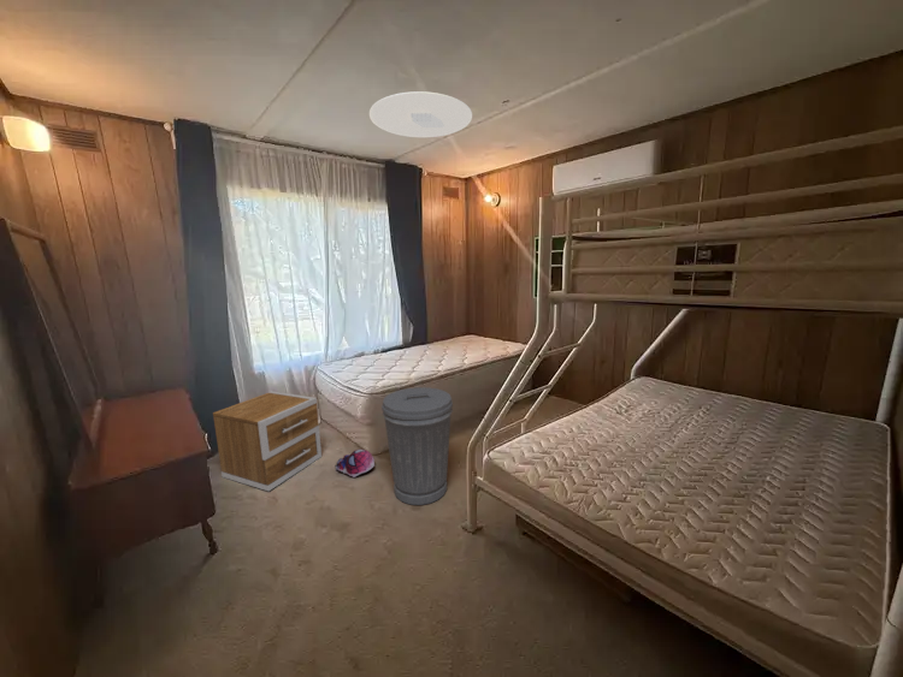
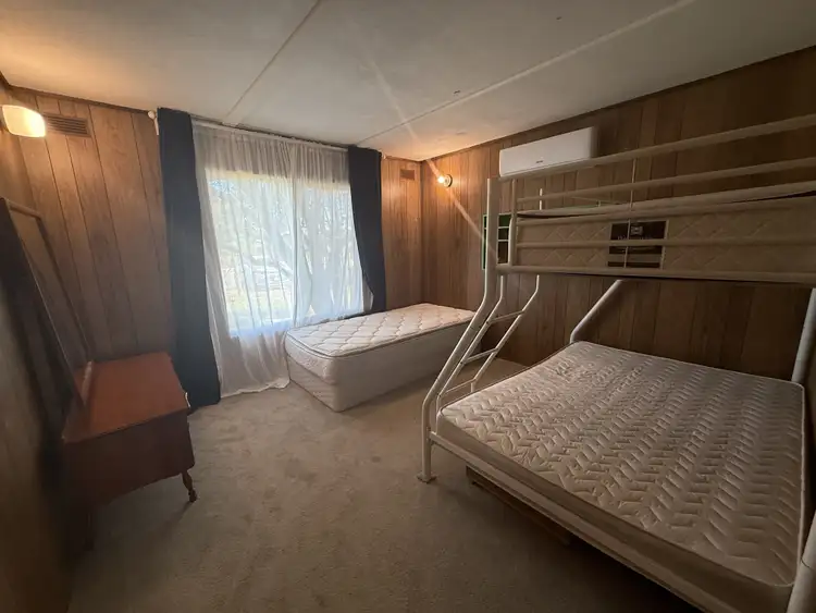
- plush toy [334,449,376,479]
- trash can [380,386,454,506]
- nightstand [212,390,323,492]
- ceiling light [368,90,473,138]
